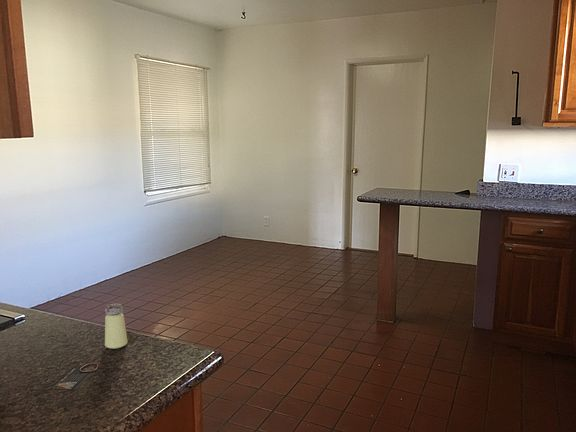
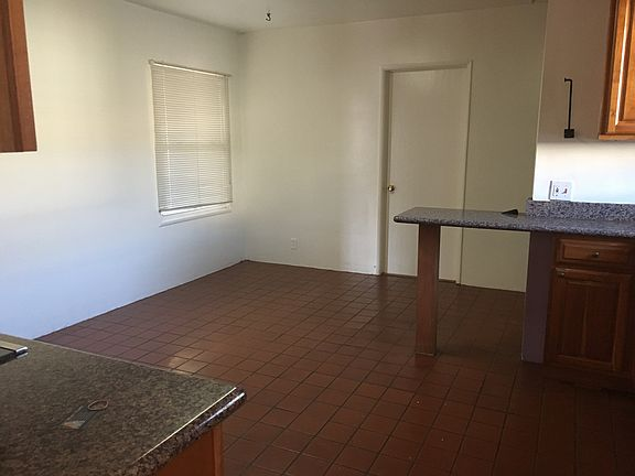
- saltshaker [104,303,128,350]
